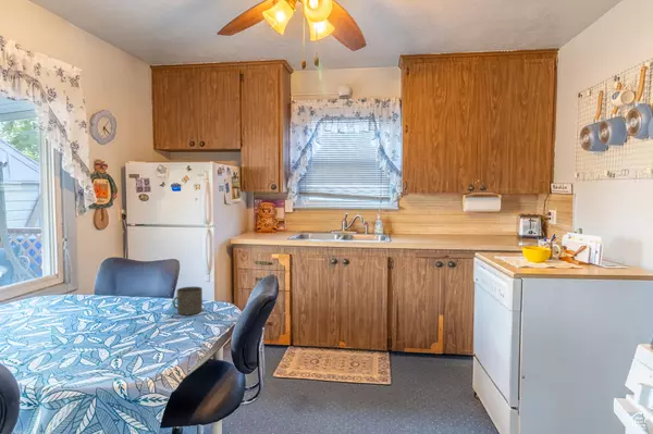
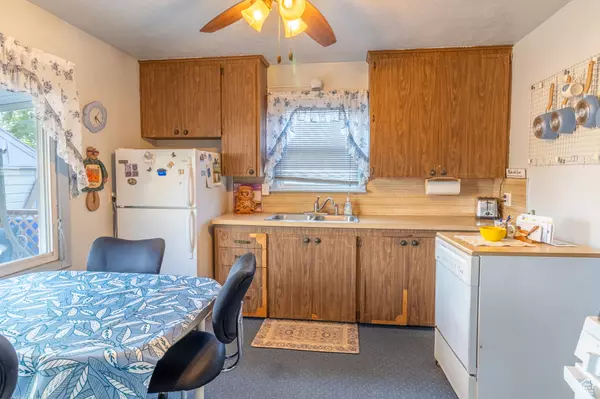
- mug [172,286,204,315]
